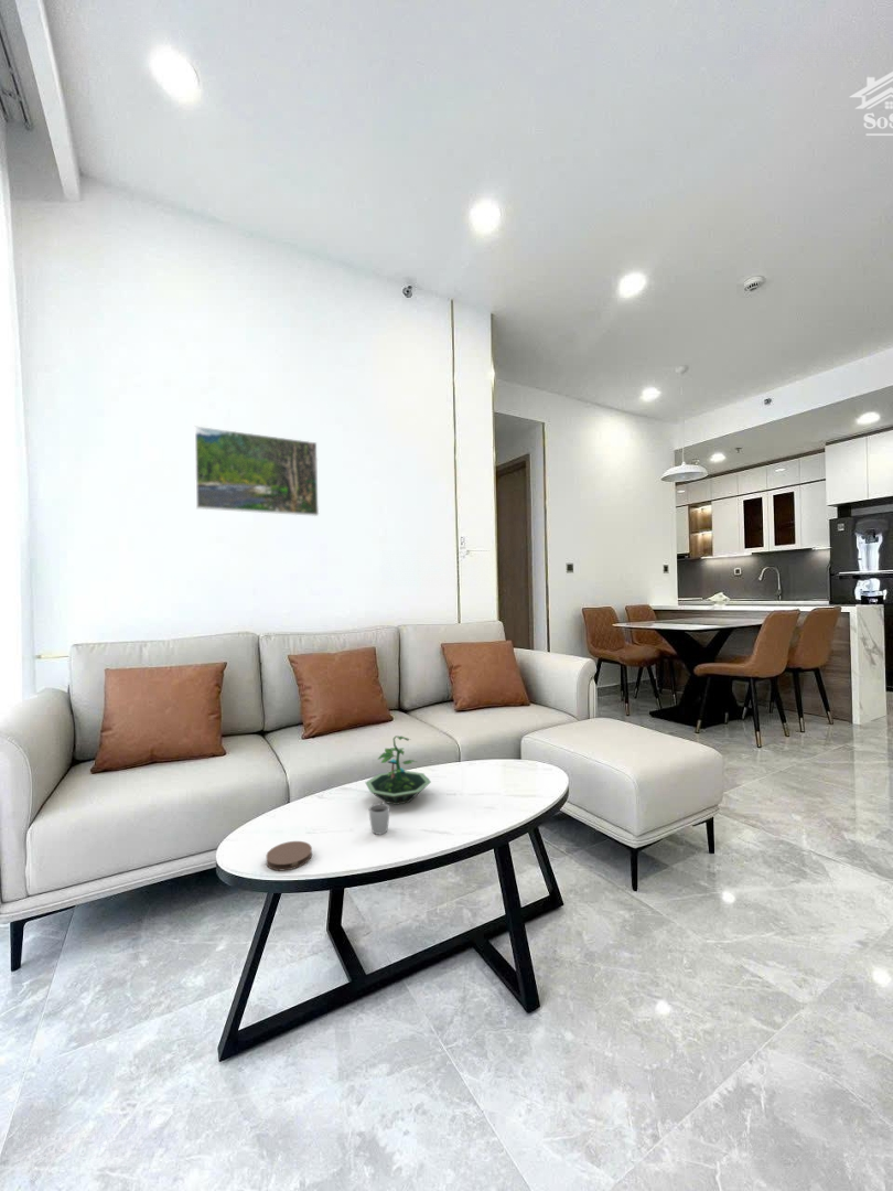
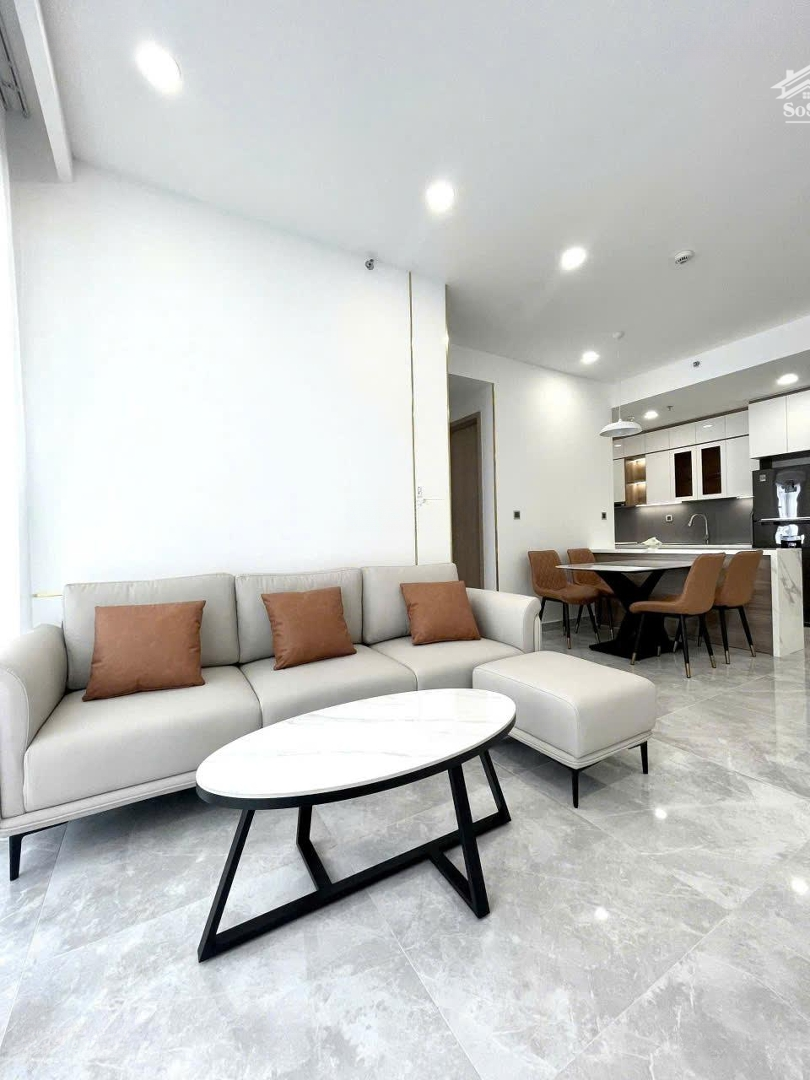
- cup [368,802,390,836]
- terrarium [365,734,432,806]
- coaster [266,840,313,871]
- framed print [193,426,320,517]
